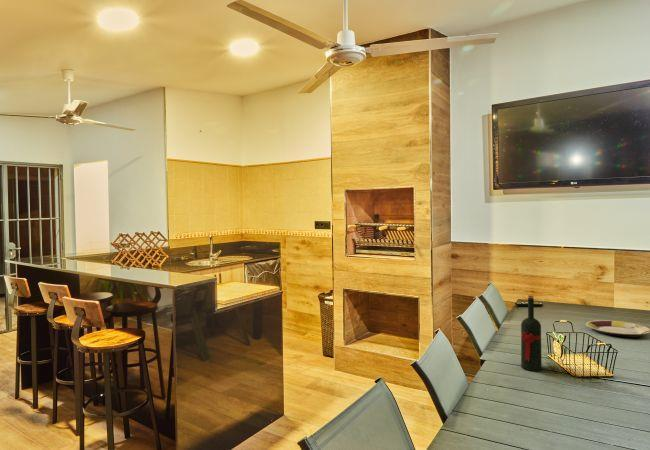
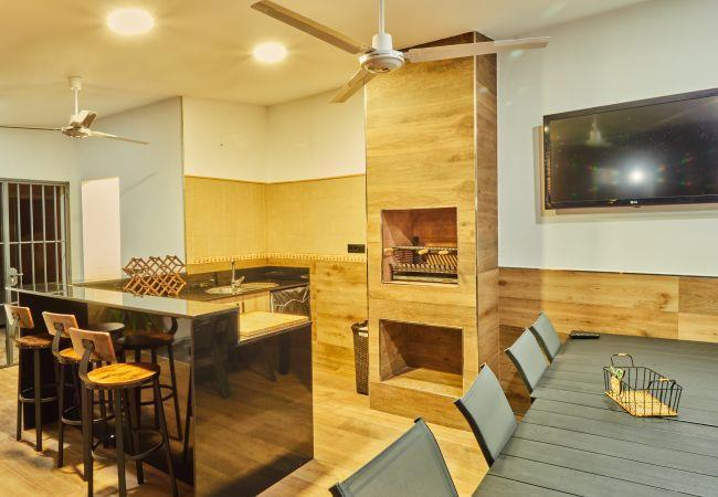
- wine bottle [520,294,543,372]
- plate [585,319,650,338]
